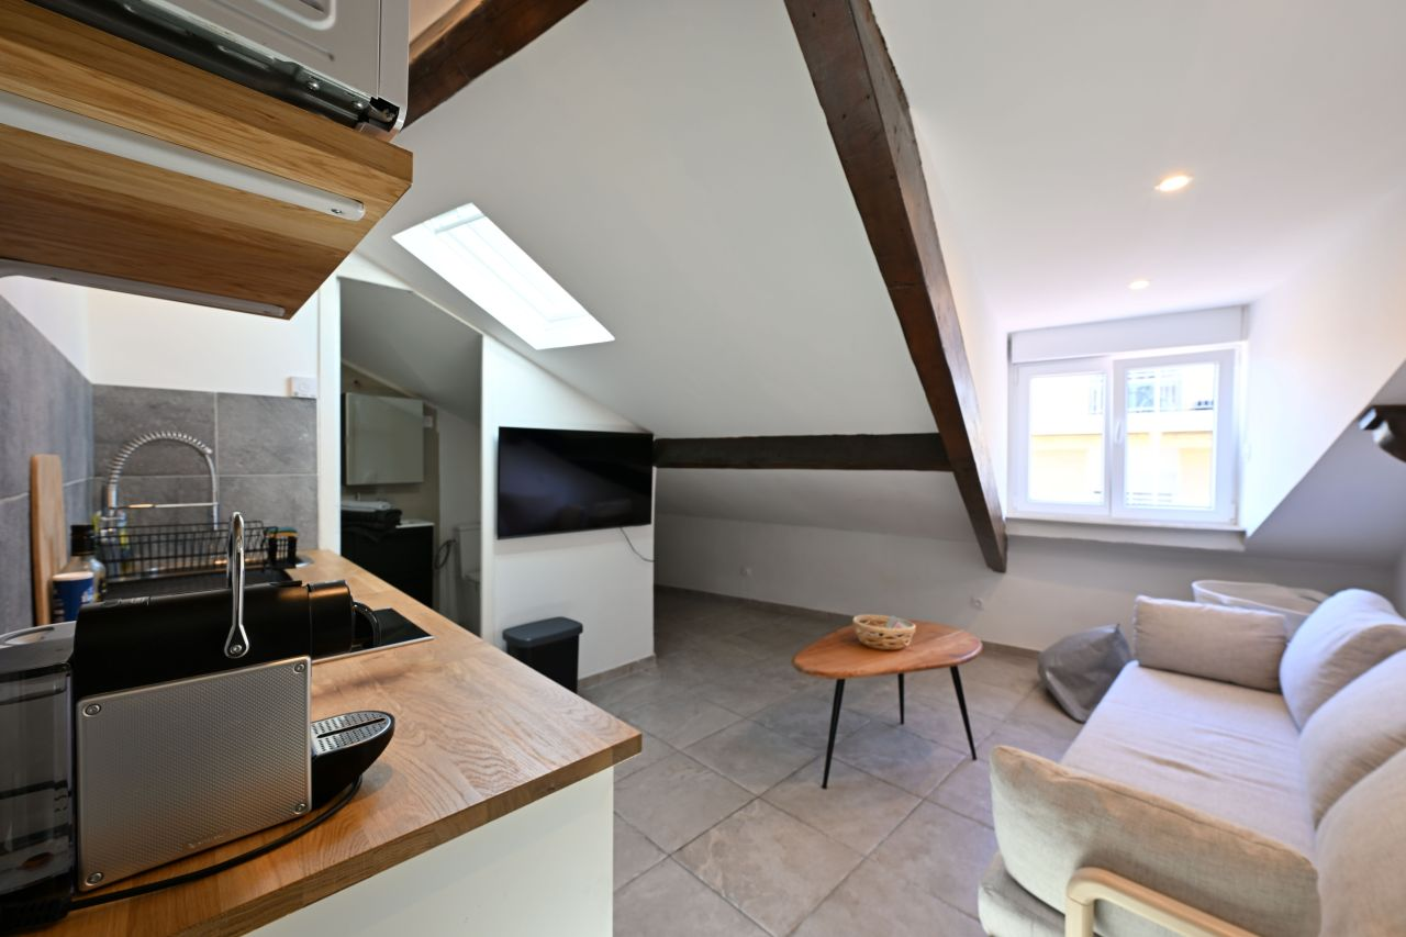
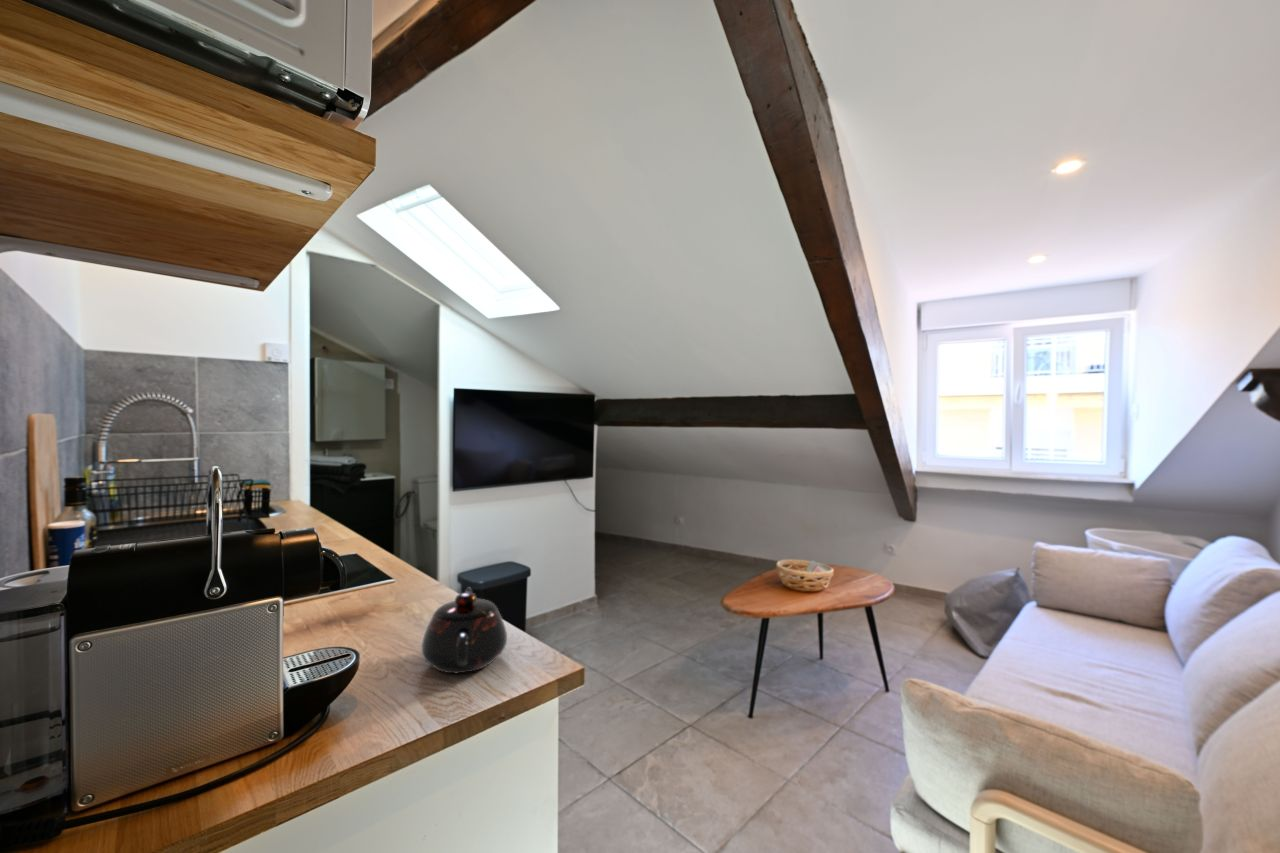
+ teapot [420,587,508,674]
